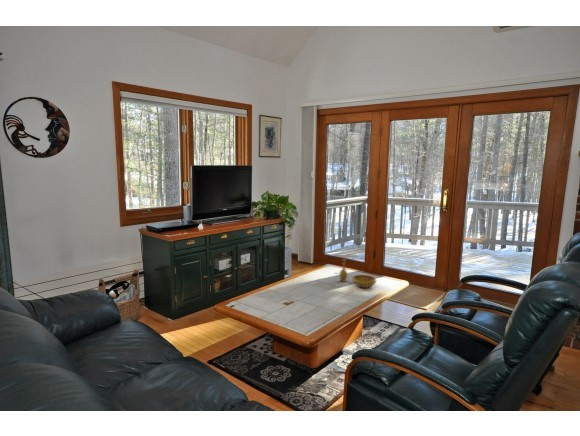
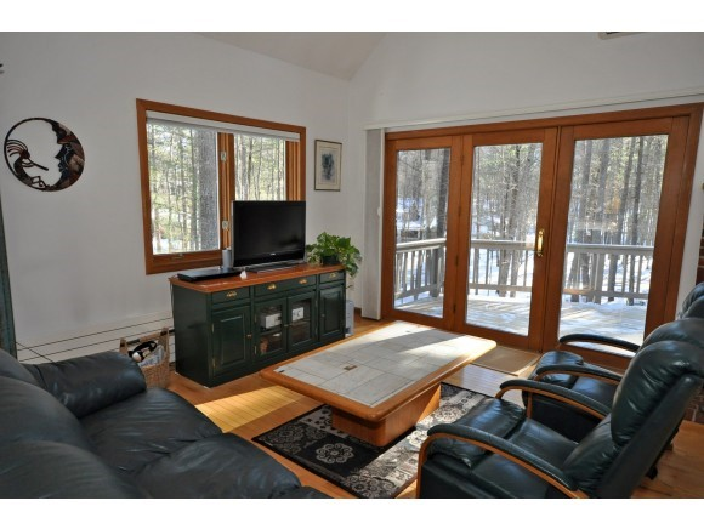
- decorative bowl [338,258,377,289]
